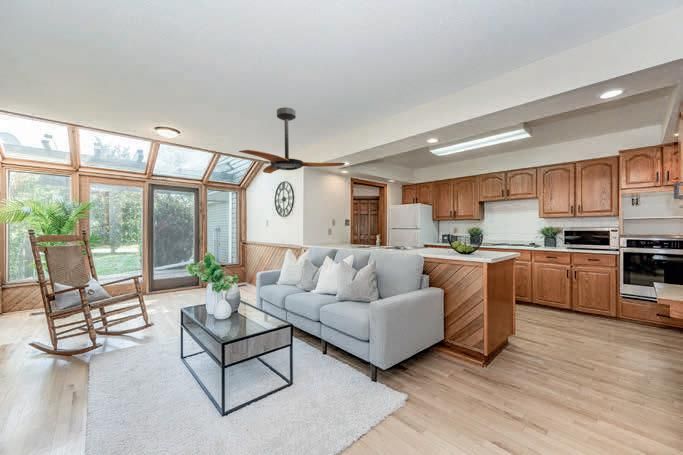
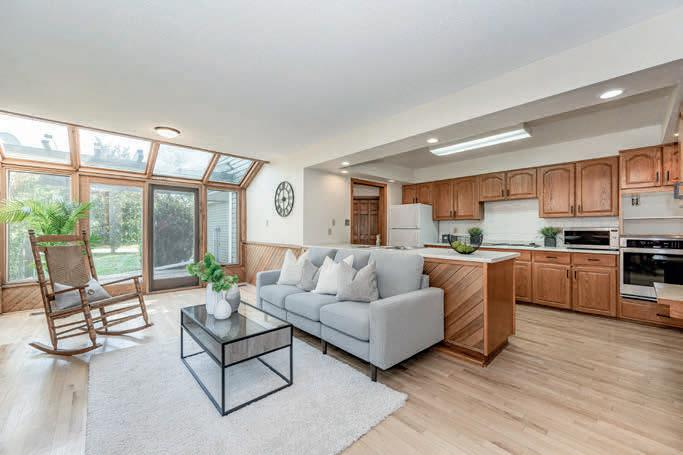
- ceiling fan [238,106,346,174]
